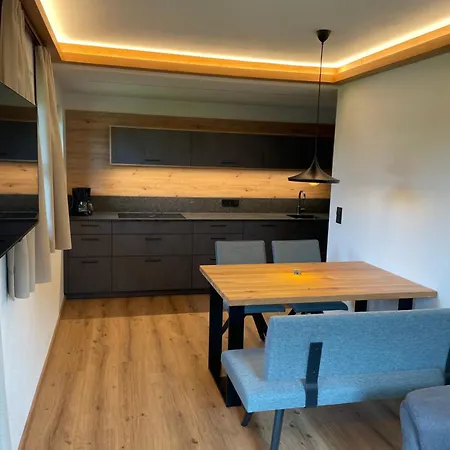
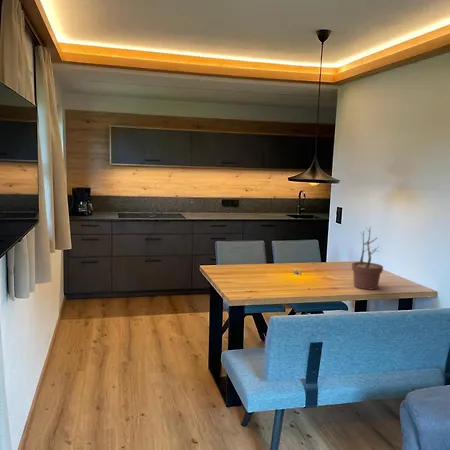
+ potted plant [351,226,385,290]
